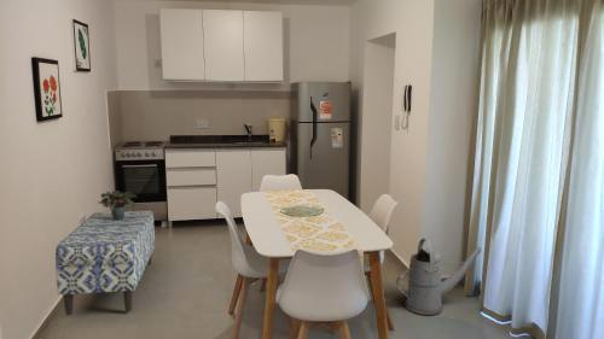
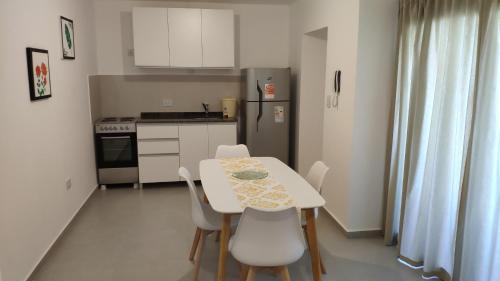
- watering can [395,236,482,316]
- potted plant [98,189,138,221]
- bench [54,210,156,316]
